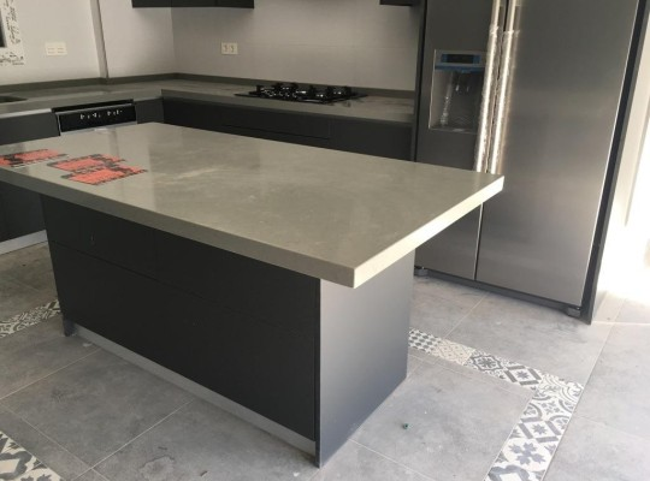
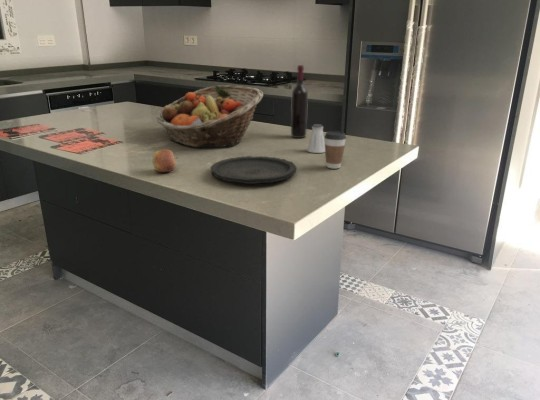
+ wine bottle [290,64,309,139]
+ apple [152,148,179,173]
+ plate [209,155,298,185]
+ coffee cup [324,130,347,170]
+ fruit basket [156,84,264,148]
+ saltshaker [306,123,325,154]
